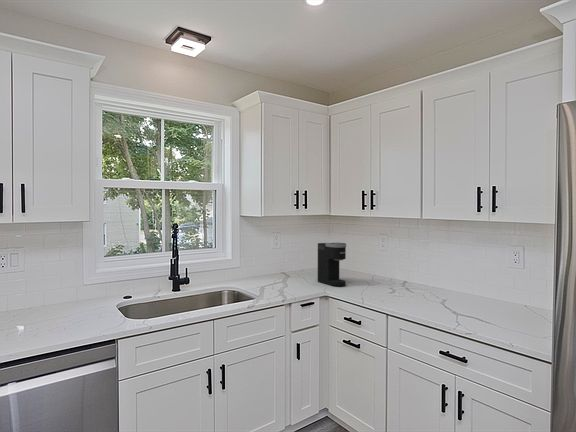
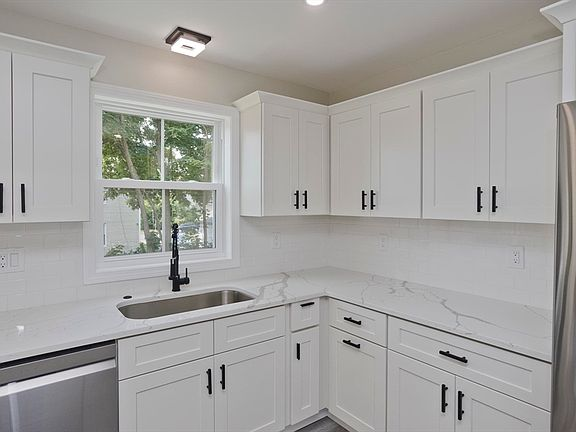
- coffee maker [317,242,347,287]
